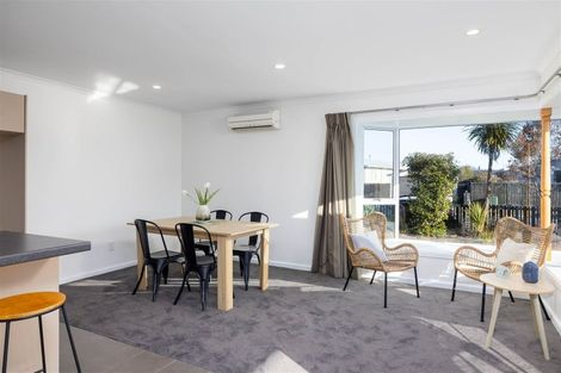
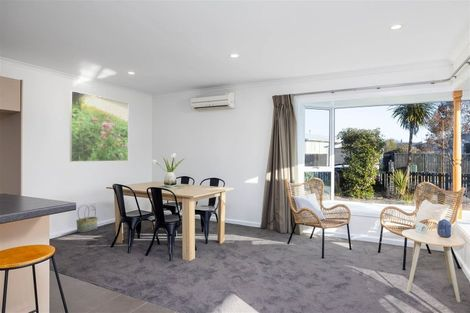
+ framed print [69,89,129,163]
+ basket [75,204,99,233]
